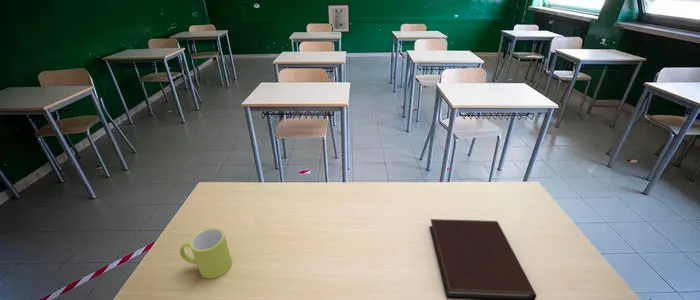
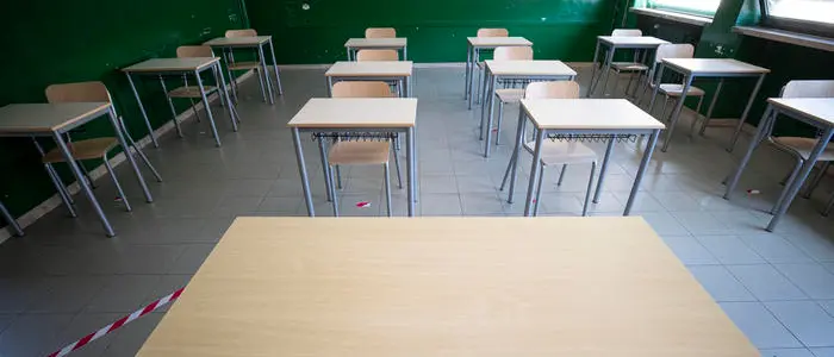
- mug [179,227,233,280]
- wall art [326,2,351,34]
- notebook [428,218,538,300]
